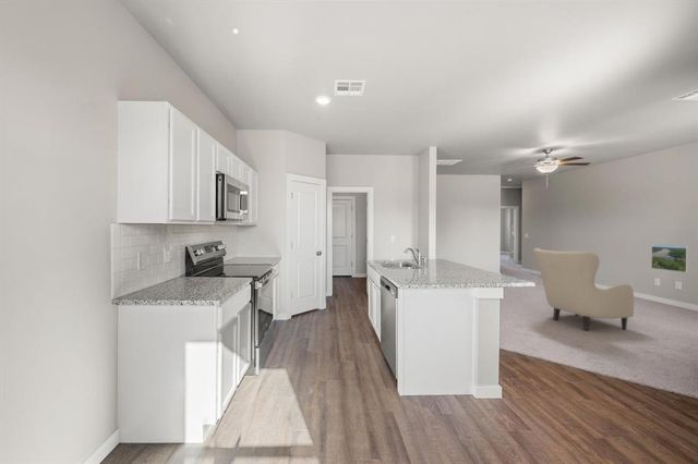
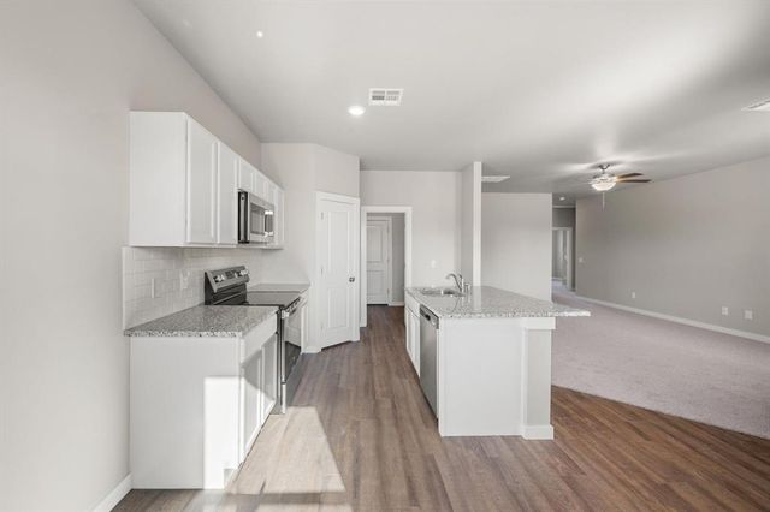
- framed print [650,243,689,273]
- chair [532,247,635,331]
